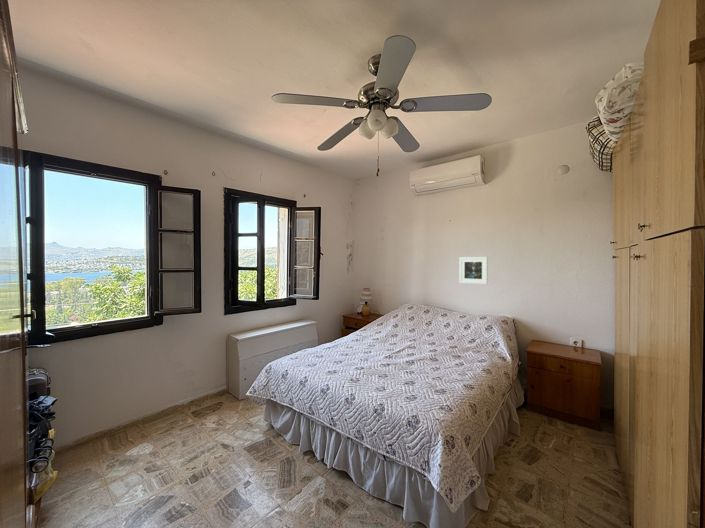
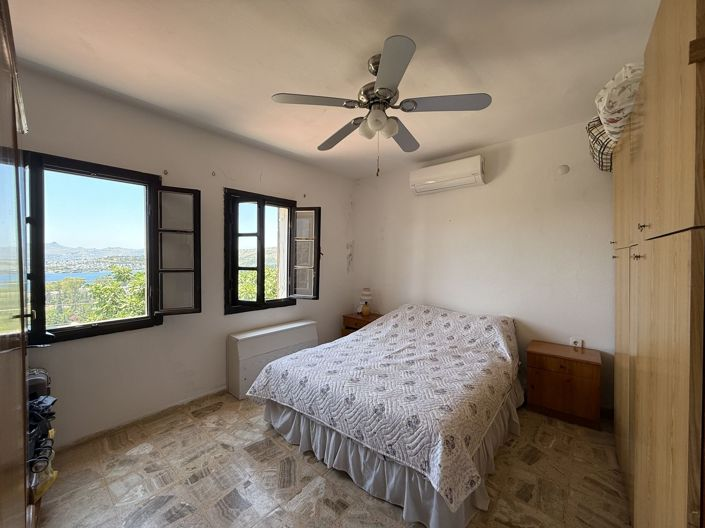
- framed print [459,256,489,285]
